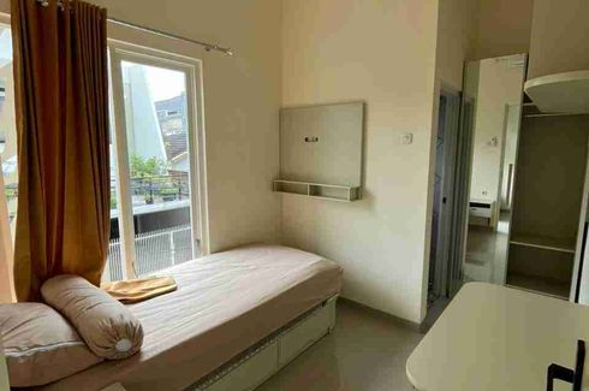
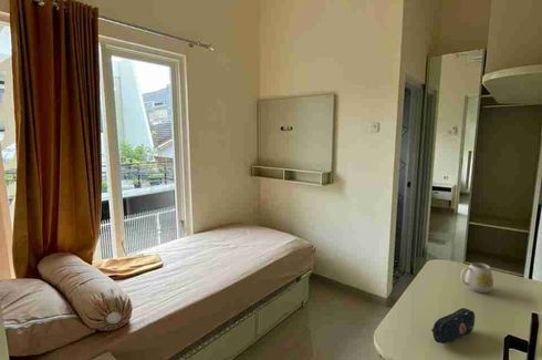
+ mug [459,261,494,294]
+ pencil case [430,307,476,344]
